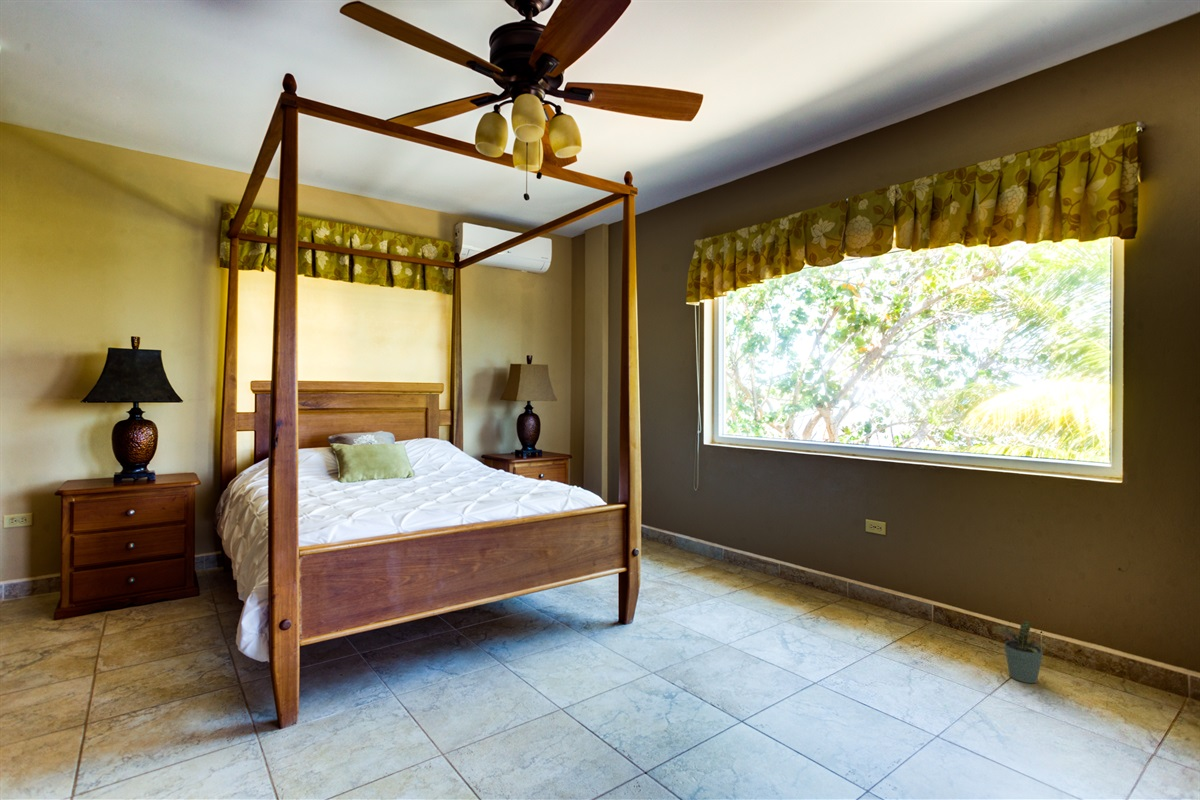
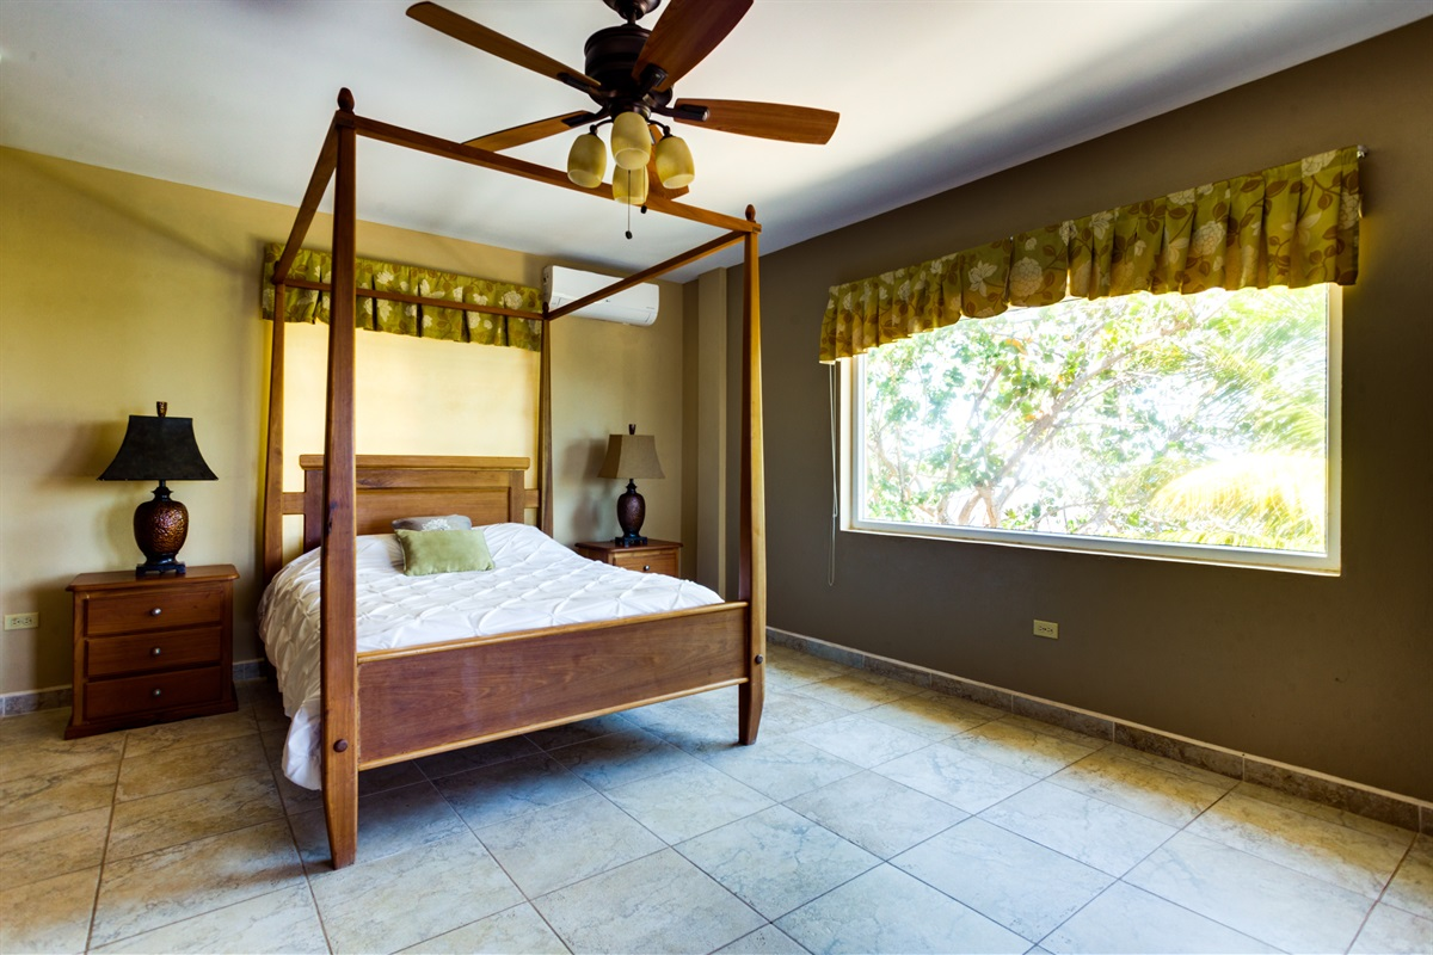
- potted plant [995,621,1048,684]
